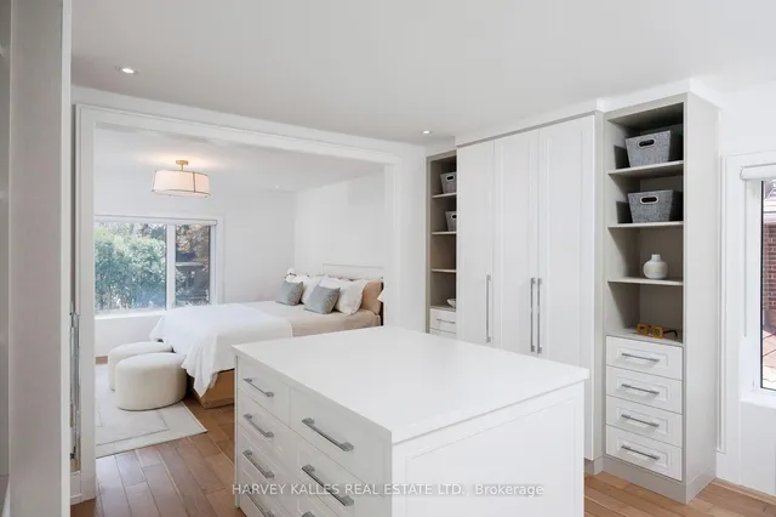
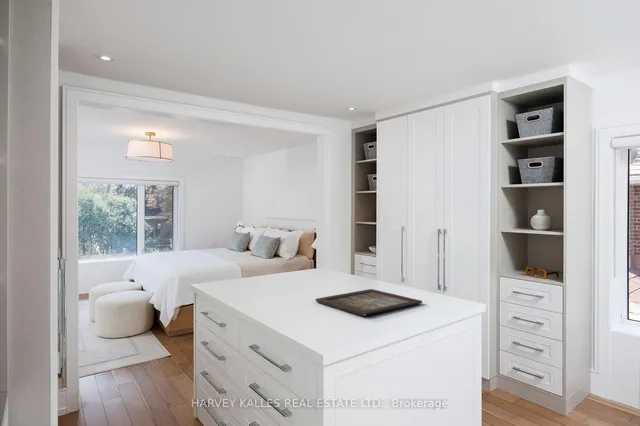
+ icon panel [315,288,423,317]
